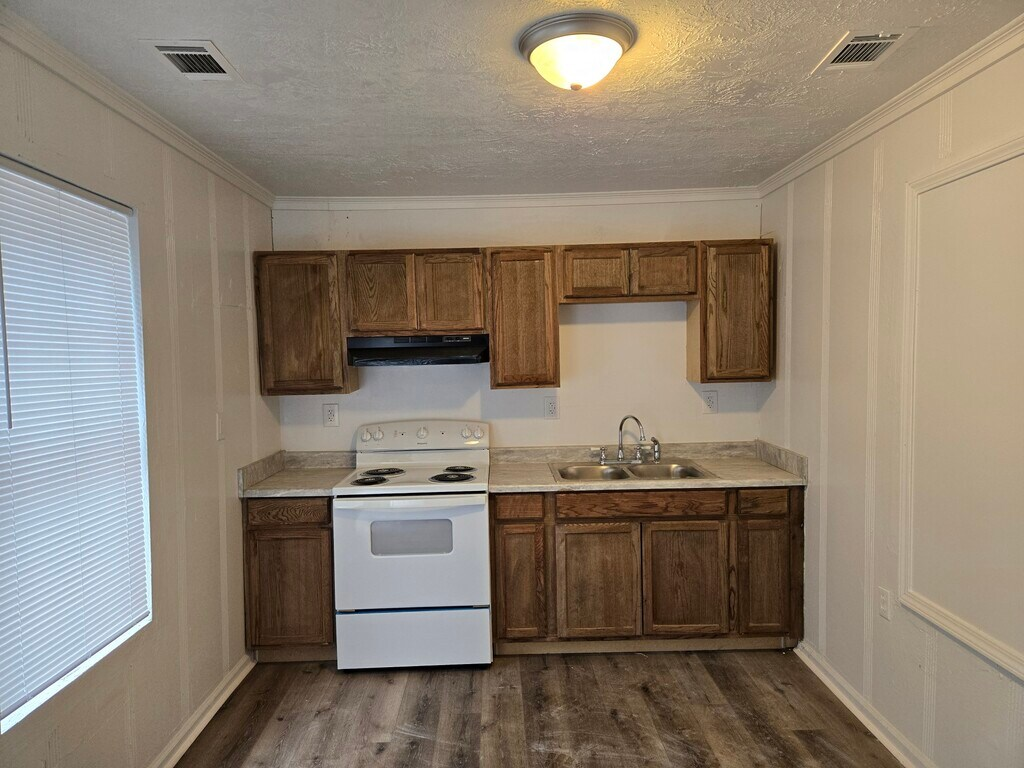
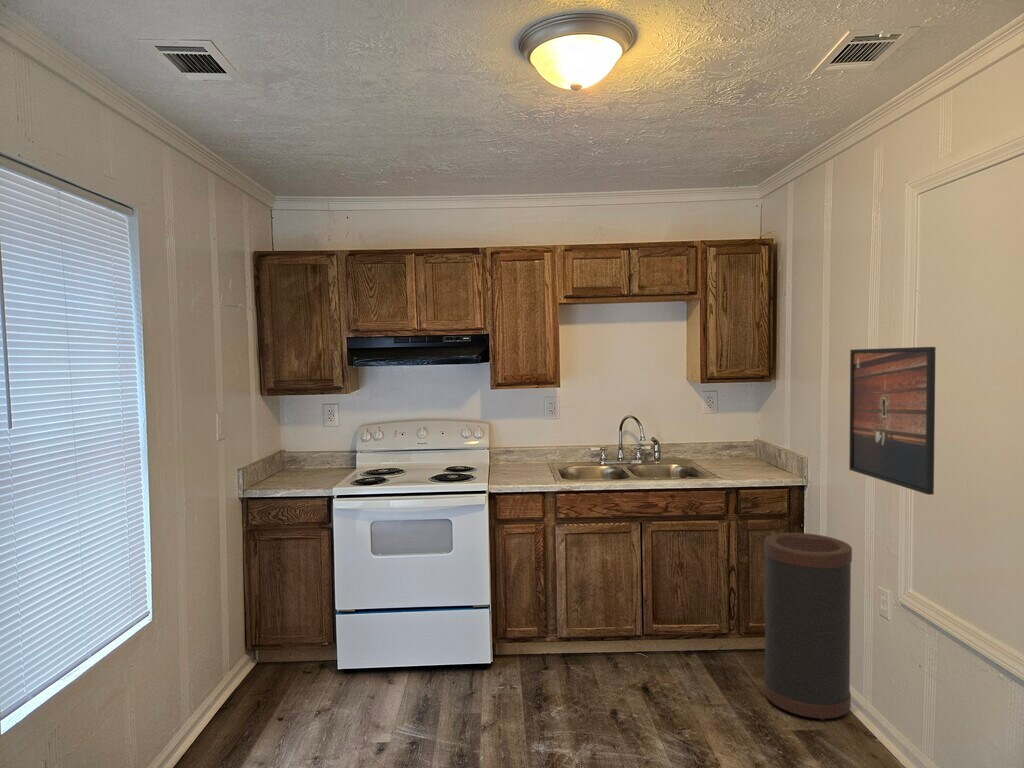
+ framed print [848,346,937,496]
+ trash can [763,532,853,722]
